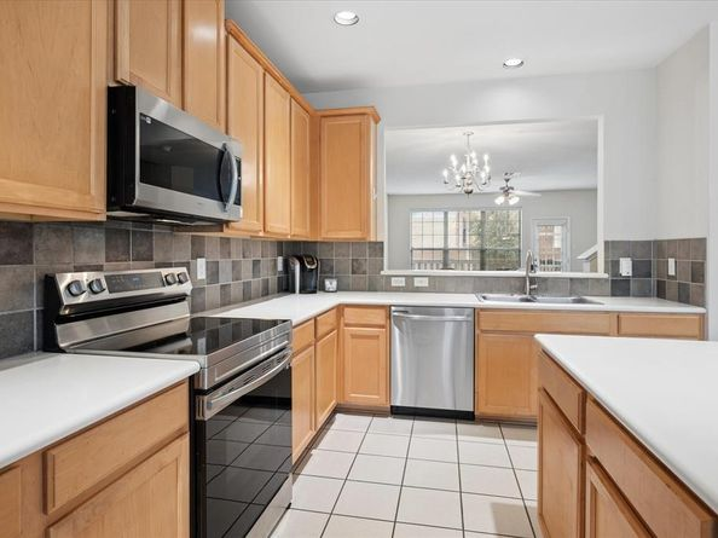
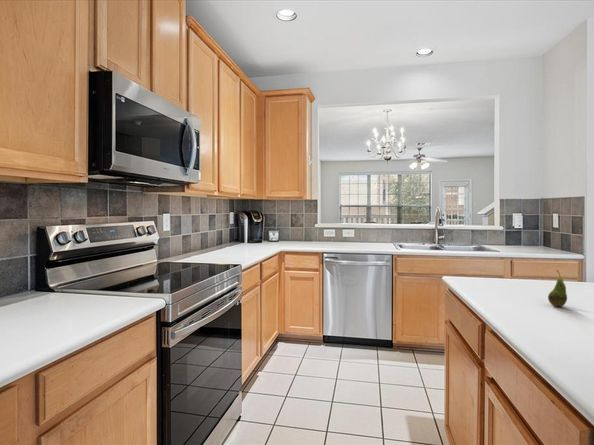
+ fruit [547,269,568,308]
